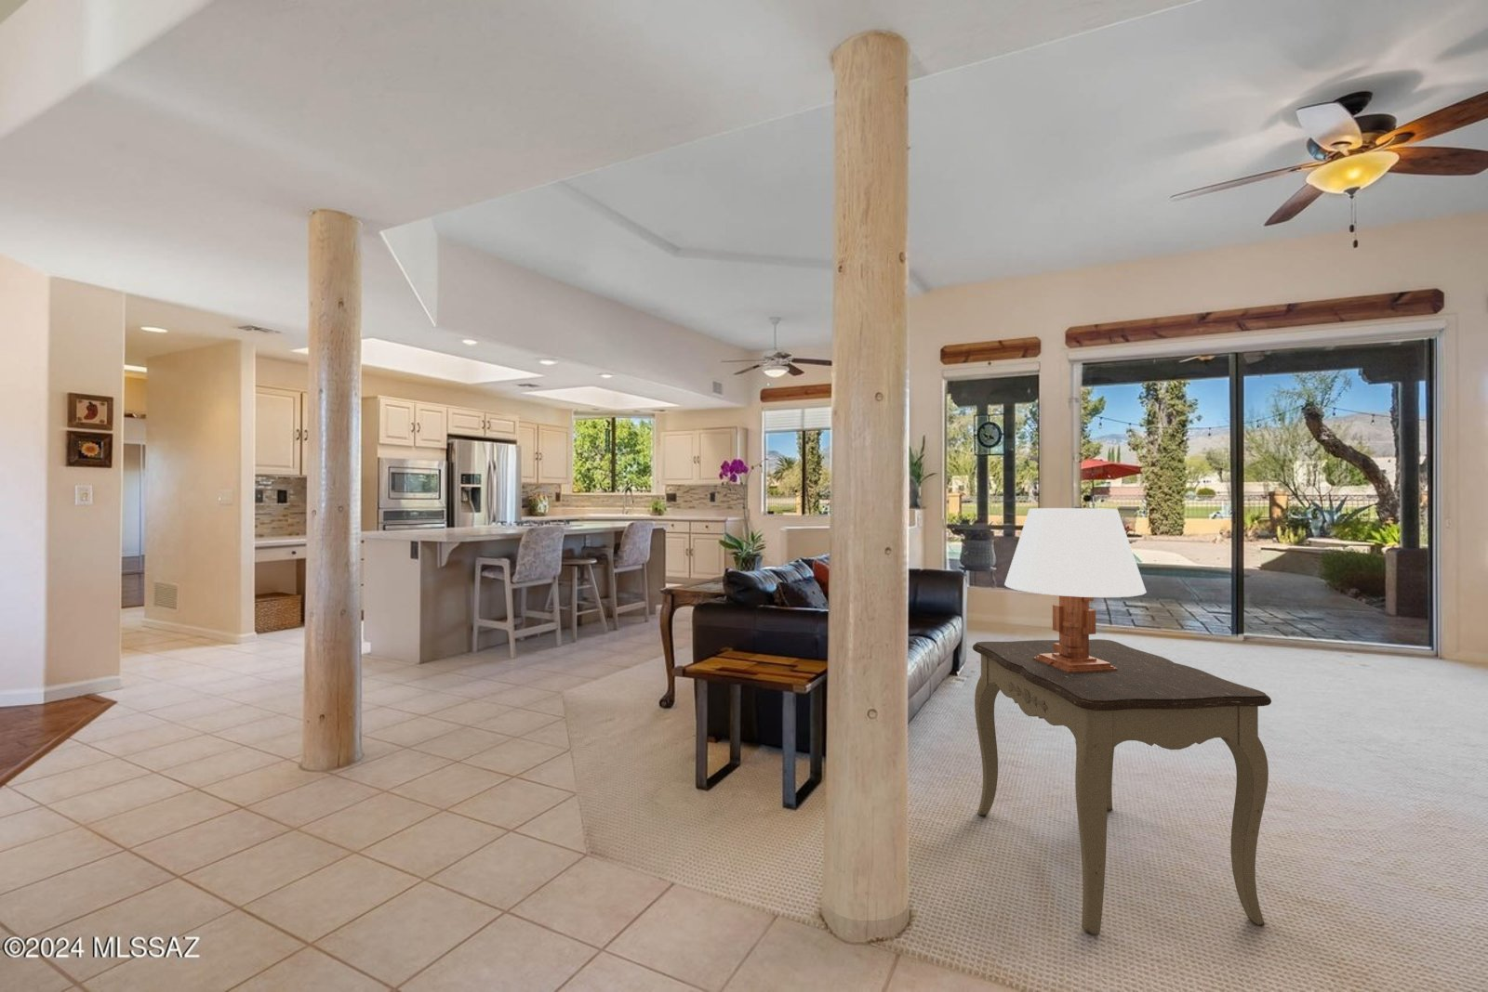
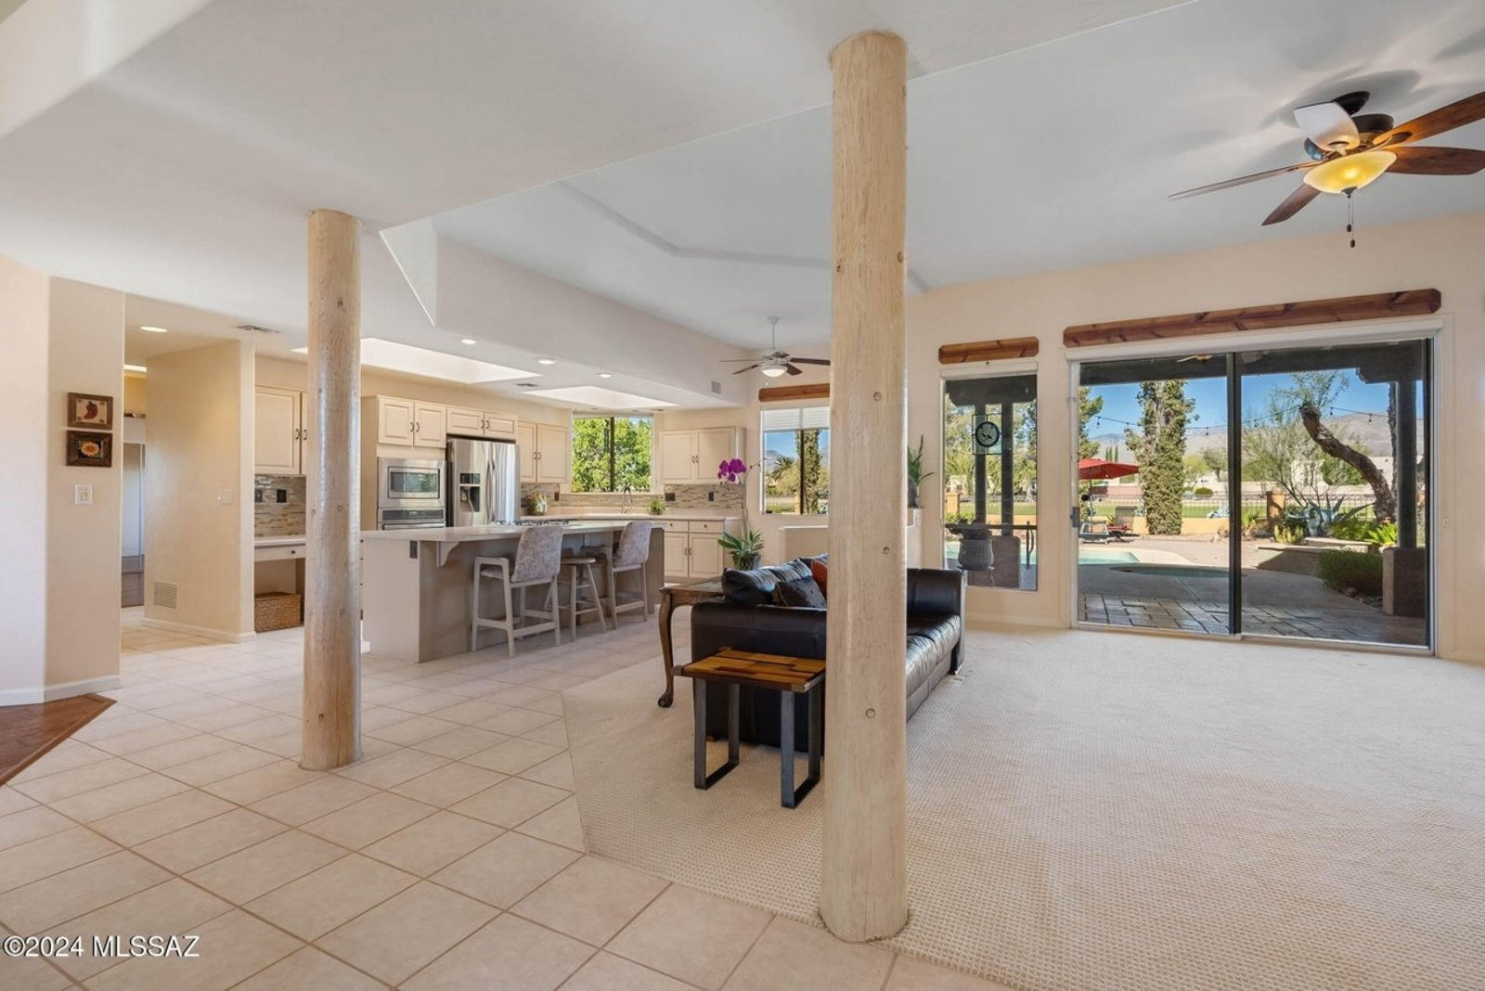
- table lamp [1004,507,1148,672]
- side table [972,638,1272,936]
